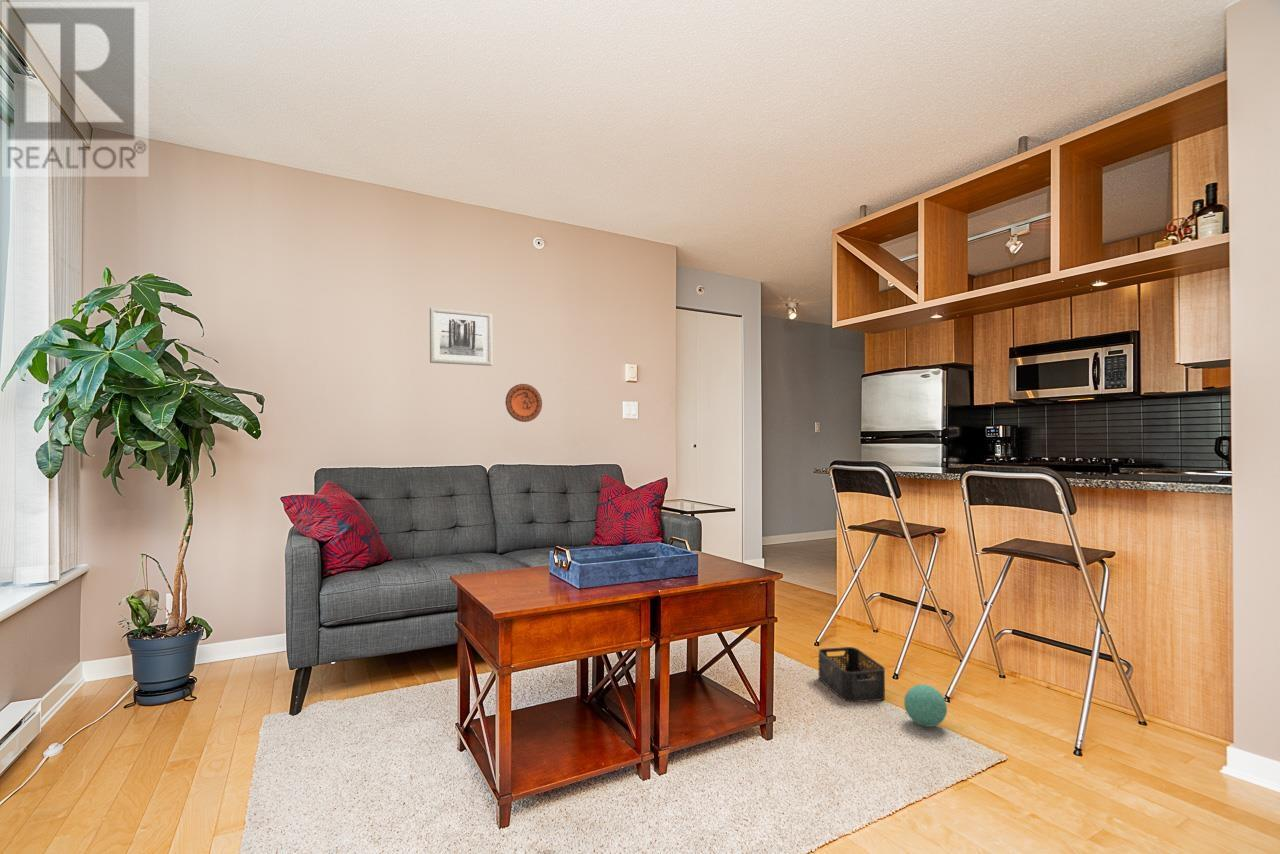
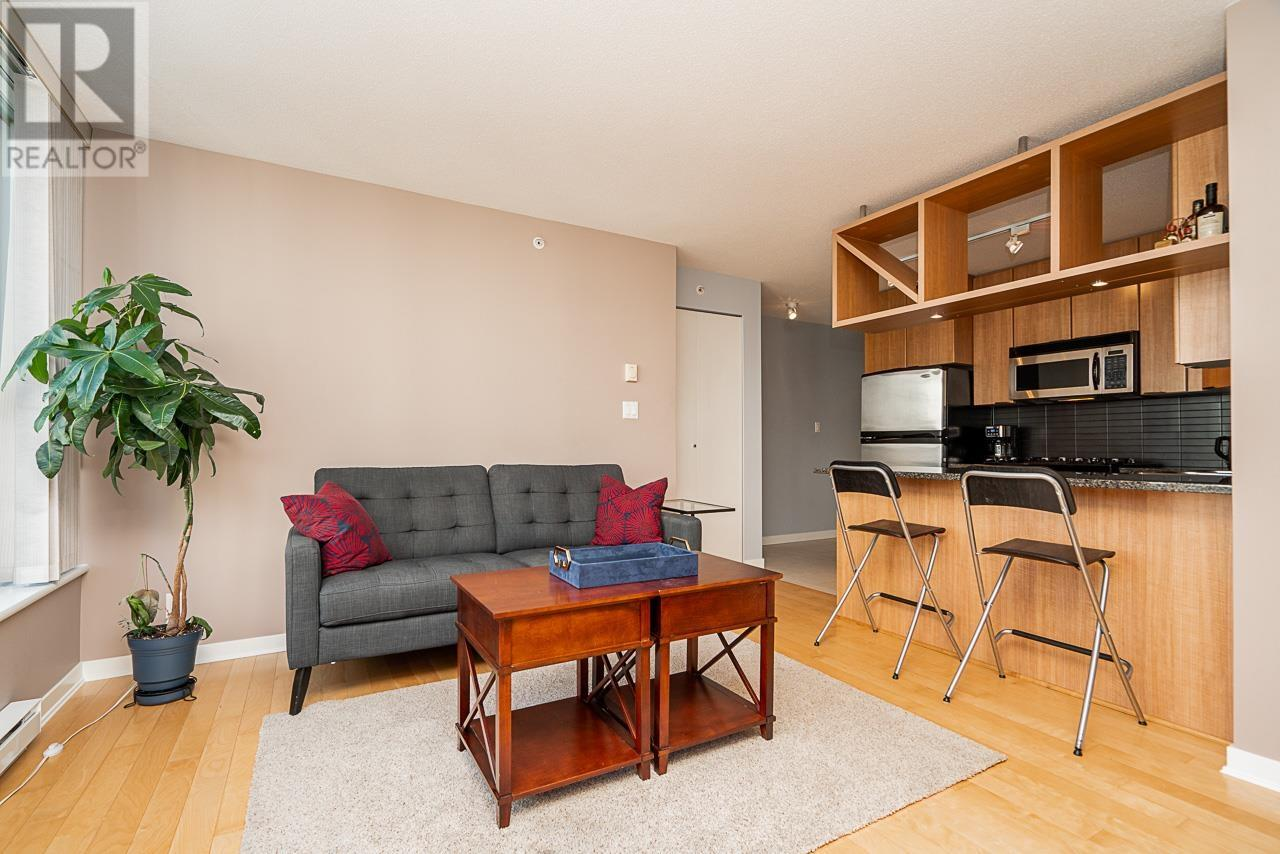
- storage bin [818,646,886,703]
- decorative ball [903,683,948,728]
- decorative plate [504,383,543,423]
- wall art [429,307,493,367]
